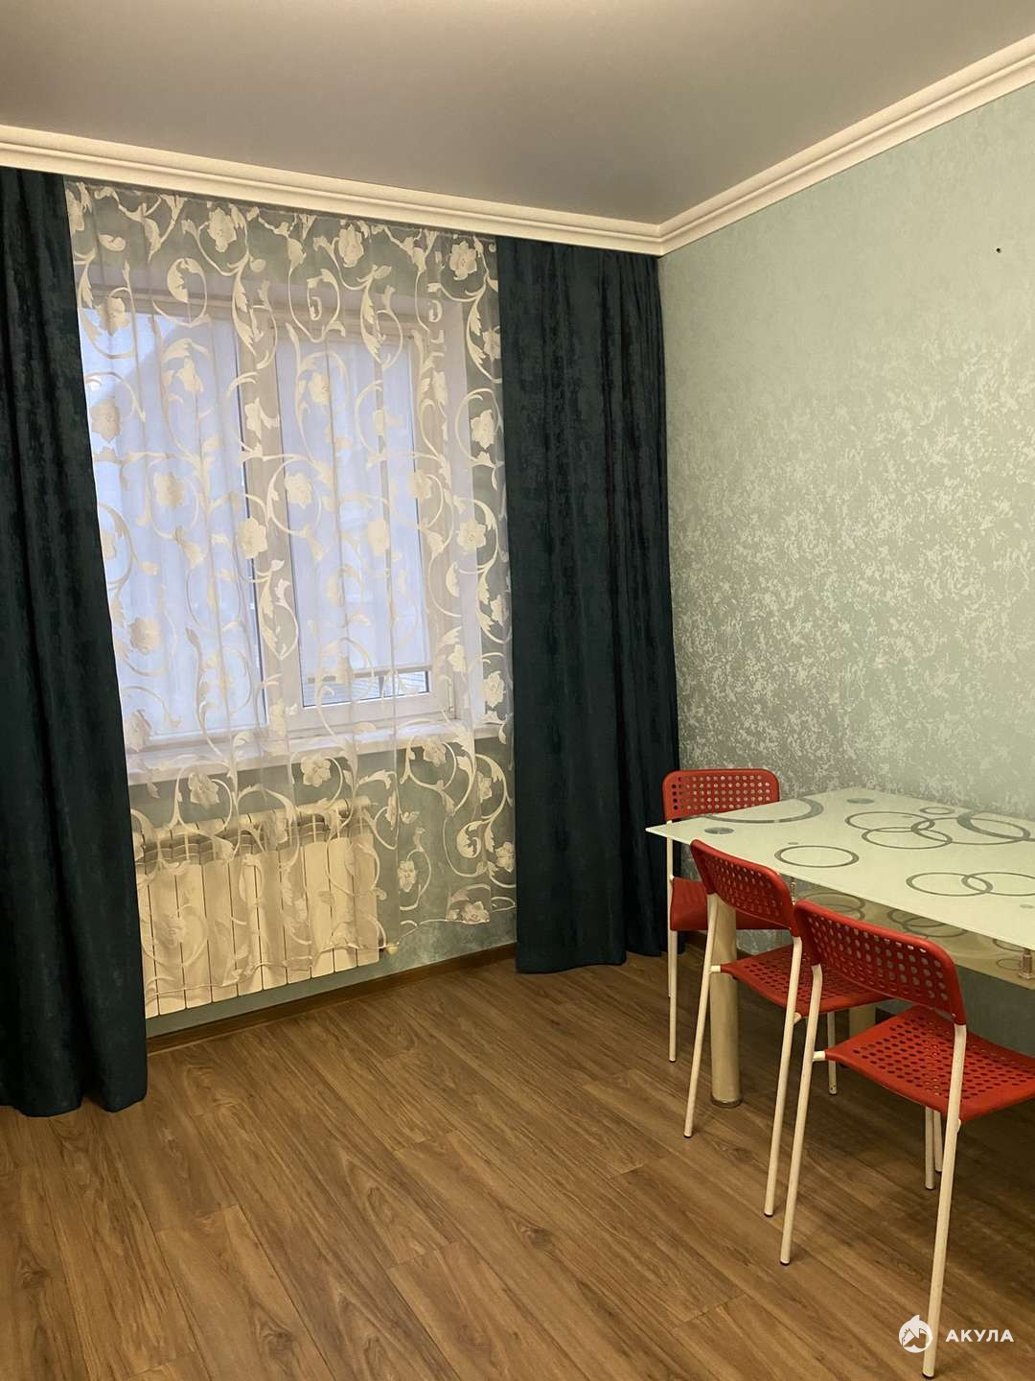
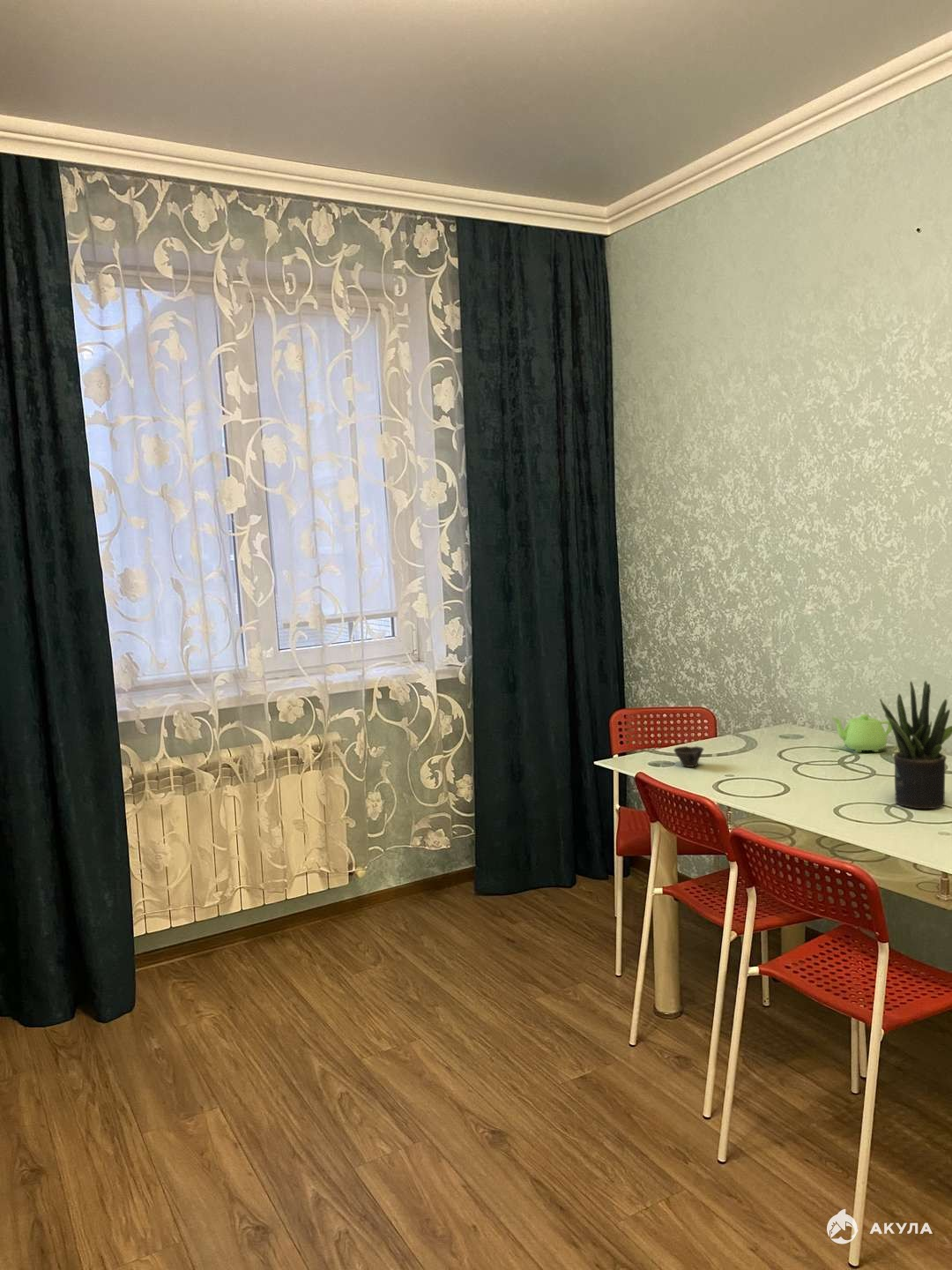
+ teapot [830,713,893,753]
+ cup [673,745,704,768]
+ potted plant [879,679,952,810]
